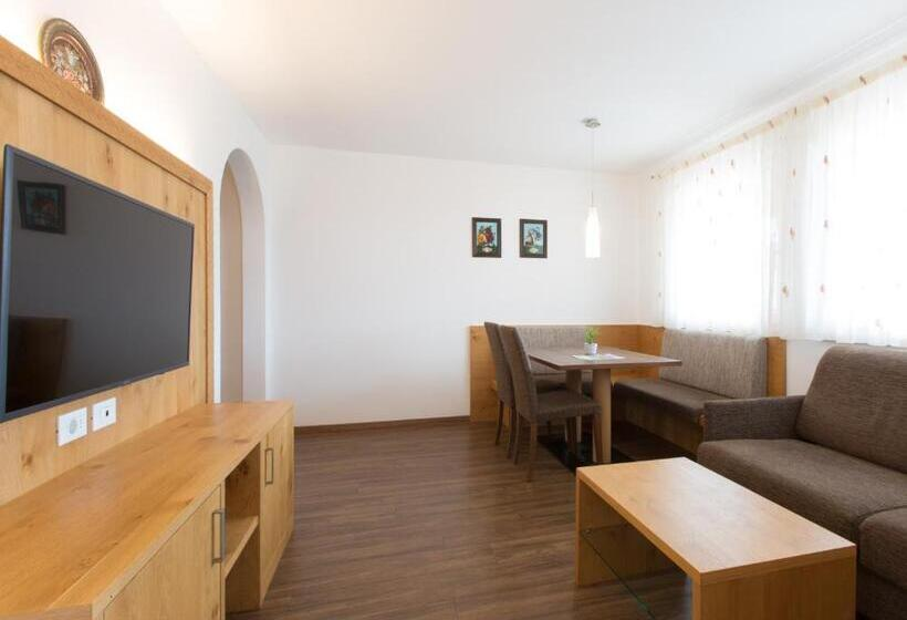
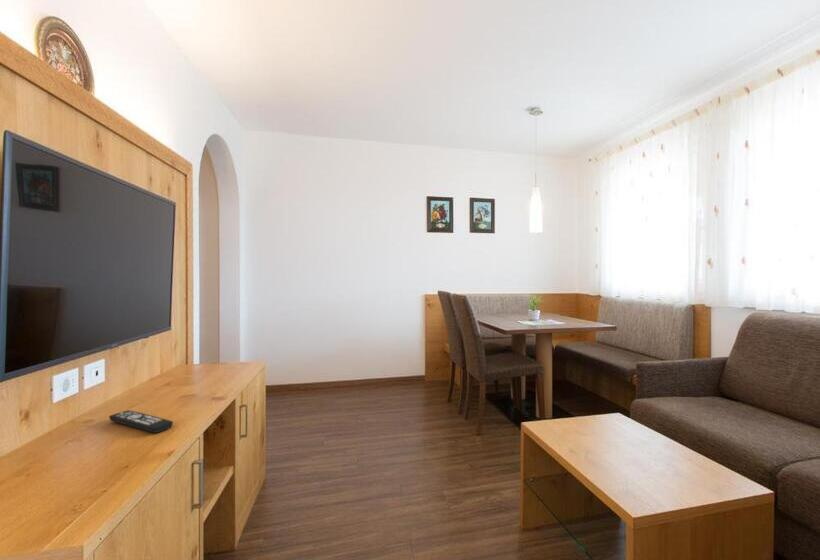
+ remote control [108,409,174,434]
